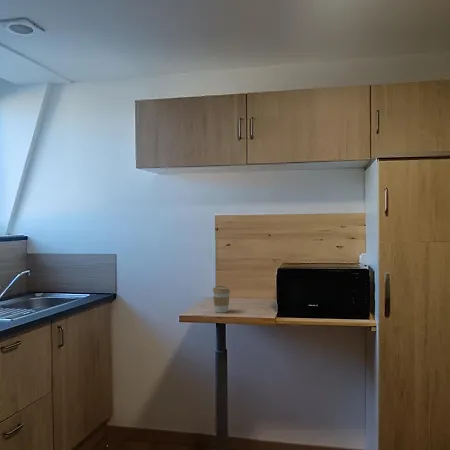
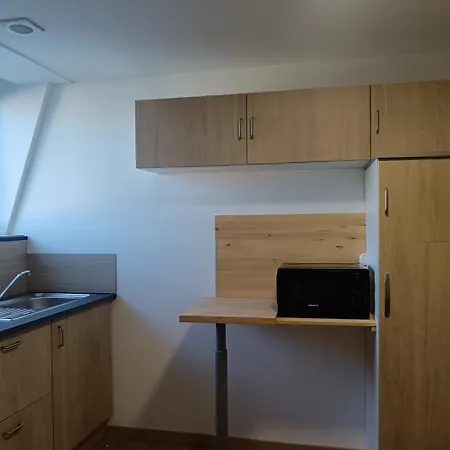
- coffee cup [212,285,231,314]
